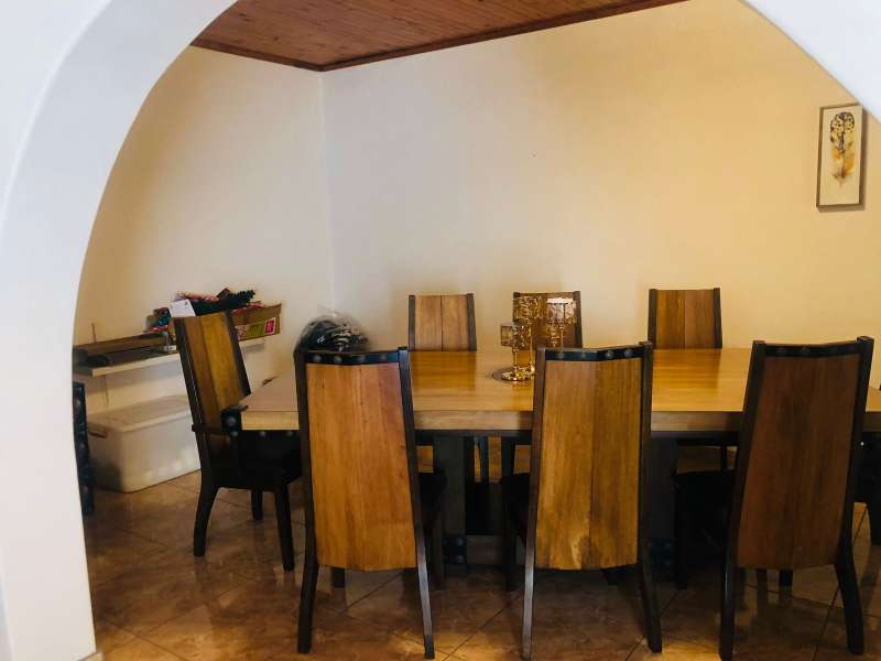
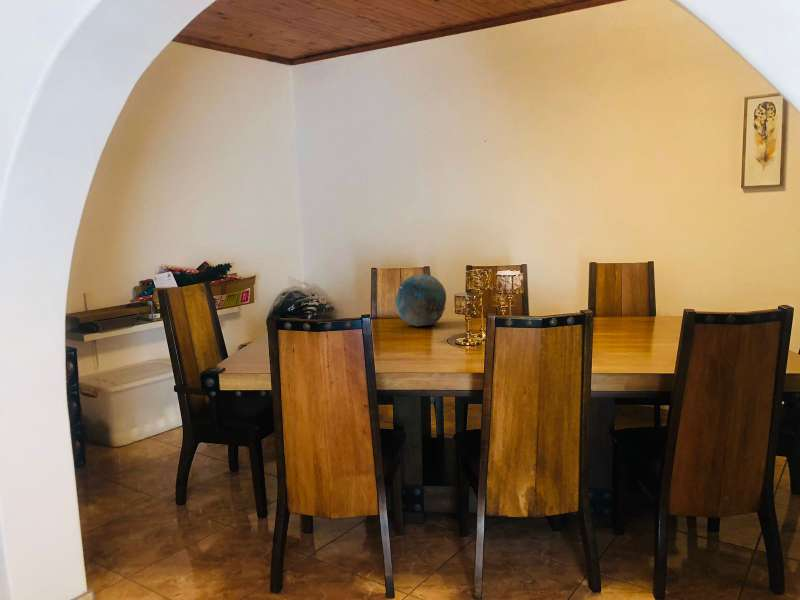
+ decorative bowl [394,273,447,328]
